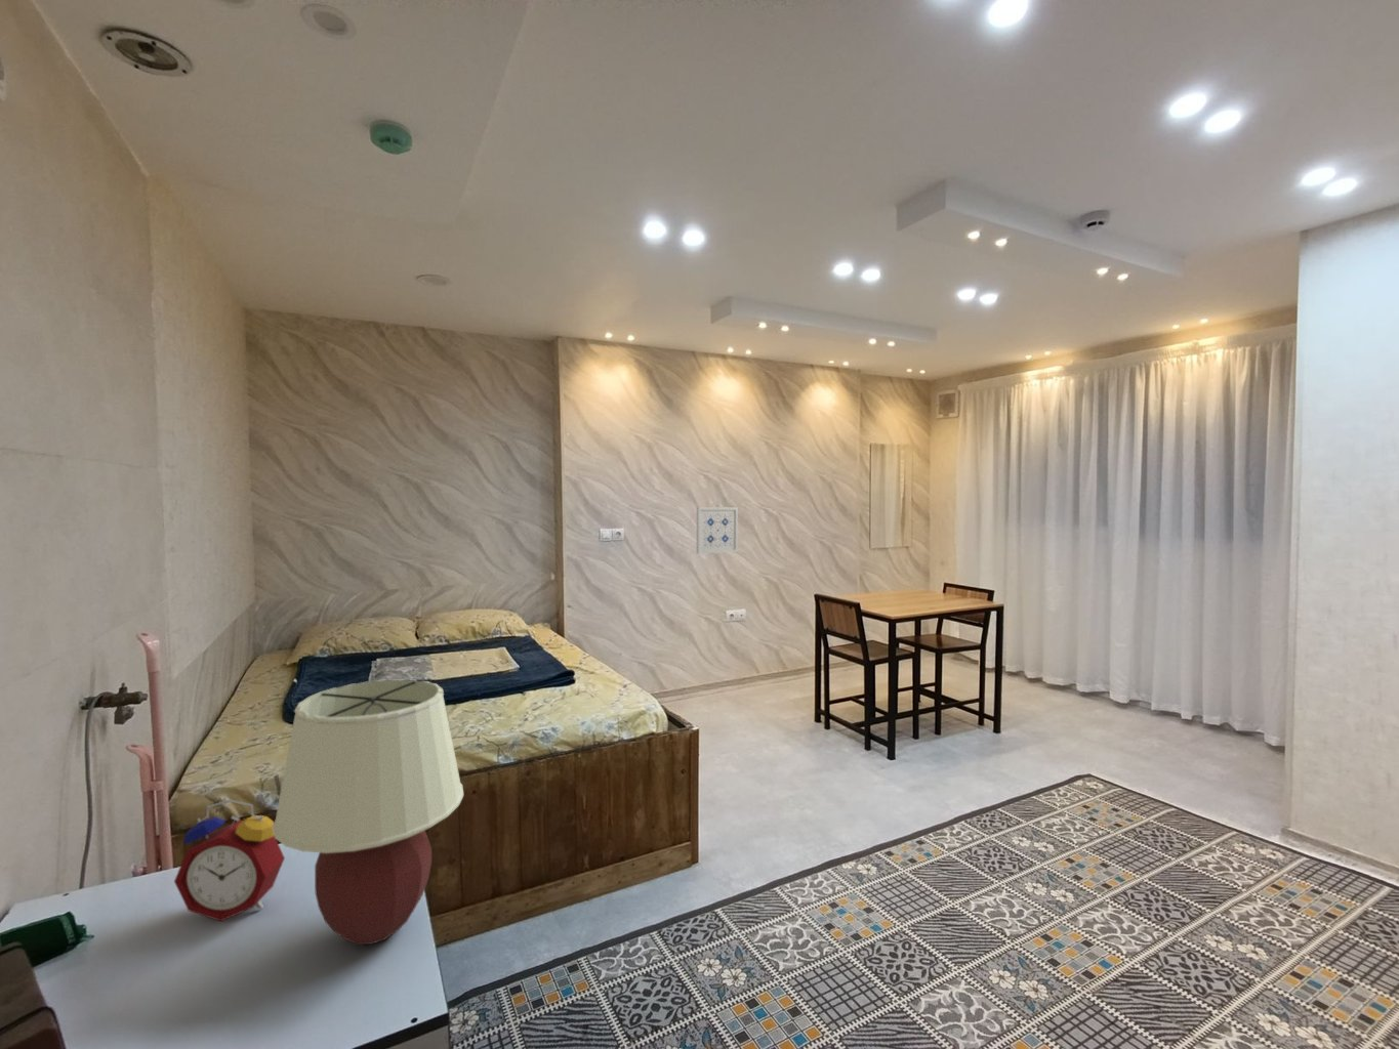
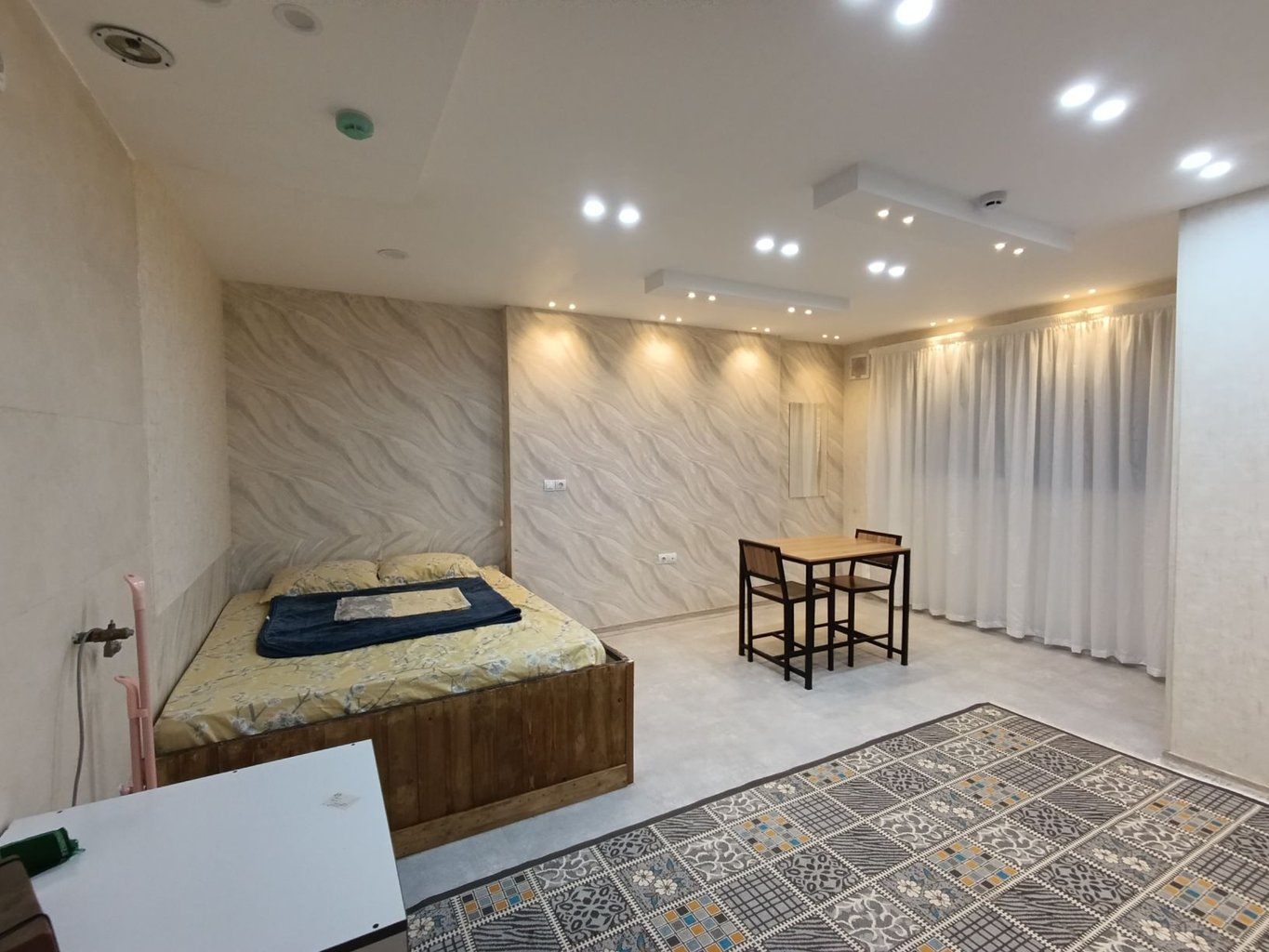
- alarm clock [173,798,286,922]
- table lamp [272,678,464,945]
- wall art [696,506,739,554]
